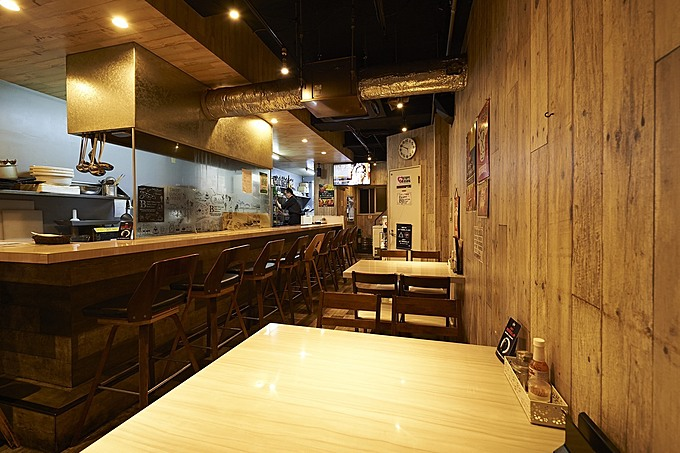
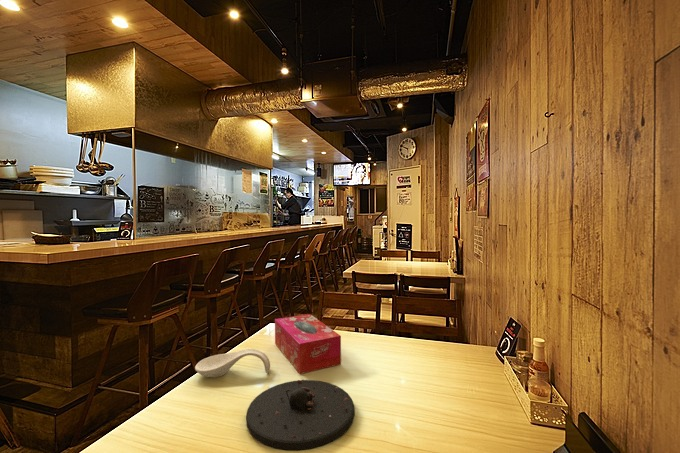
+ spoon rest [194,348,271,378]
+ tissue box [274,313,342,375]
+ plate [245,379,356,452]
